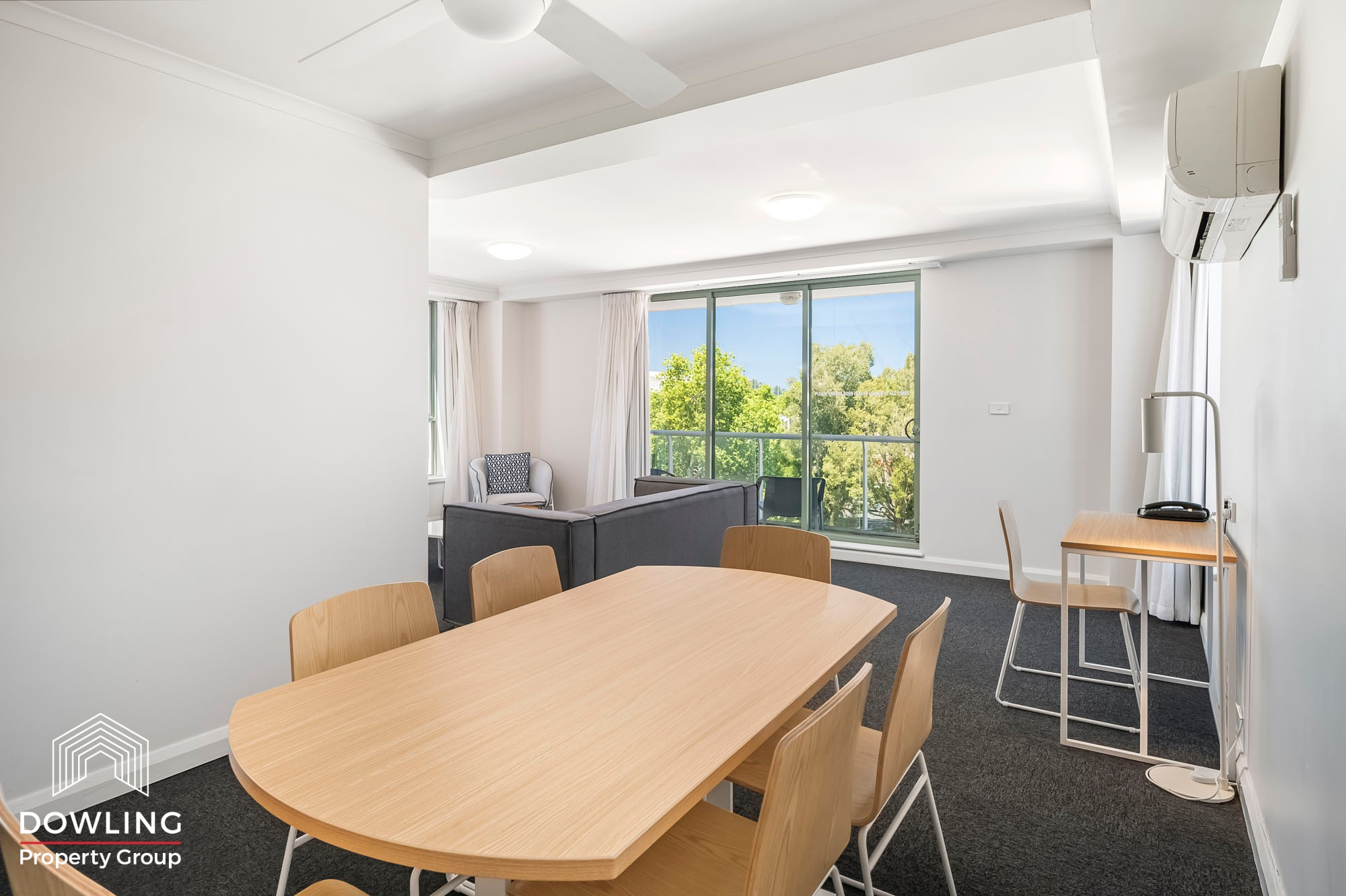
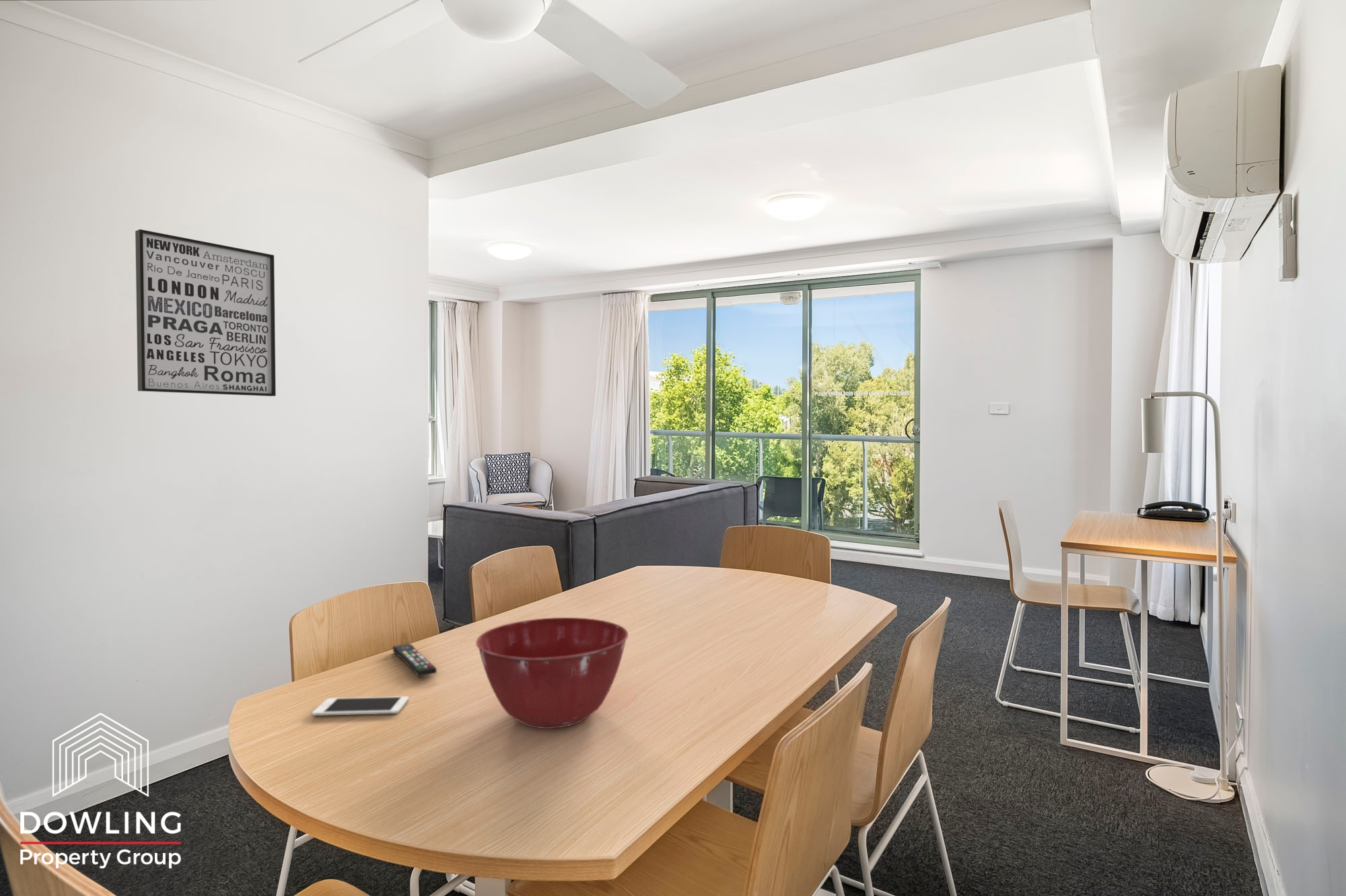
+ mixing bowl [475,617,629,729]
+ wall art [135,229,277,397]
+ cell phone [312,696,409,716]
+ remote control [392,643,437,677]
